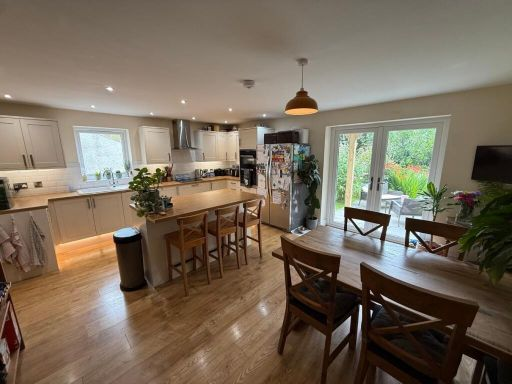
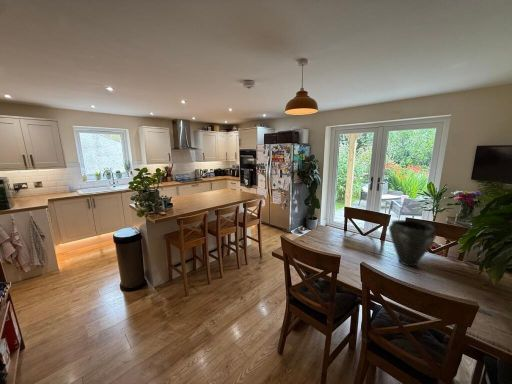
+ vase [388,219,437,267]
